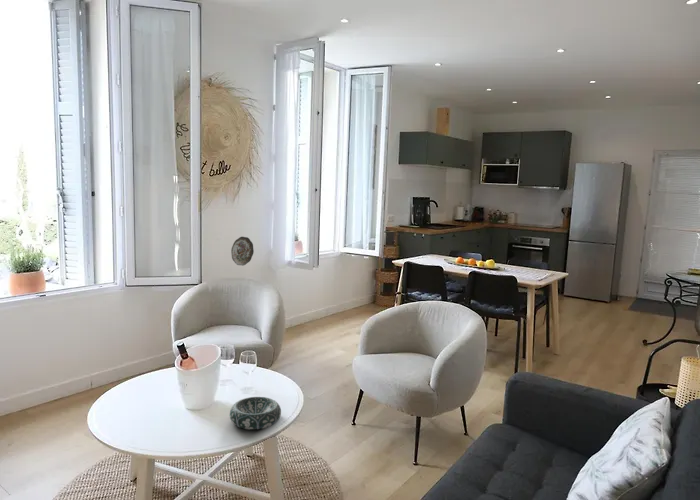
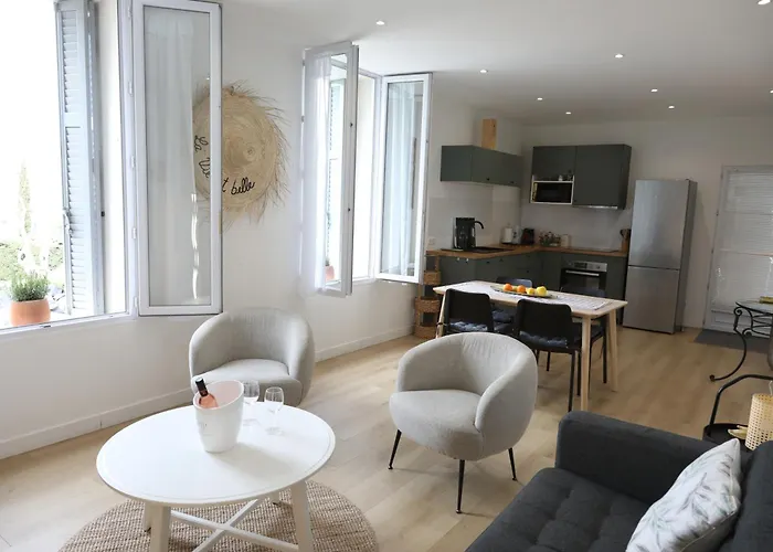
- decorative plate [230,236,255,267]
- decorative bowl [229,396,282,431]
